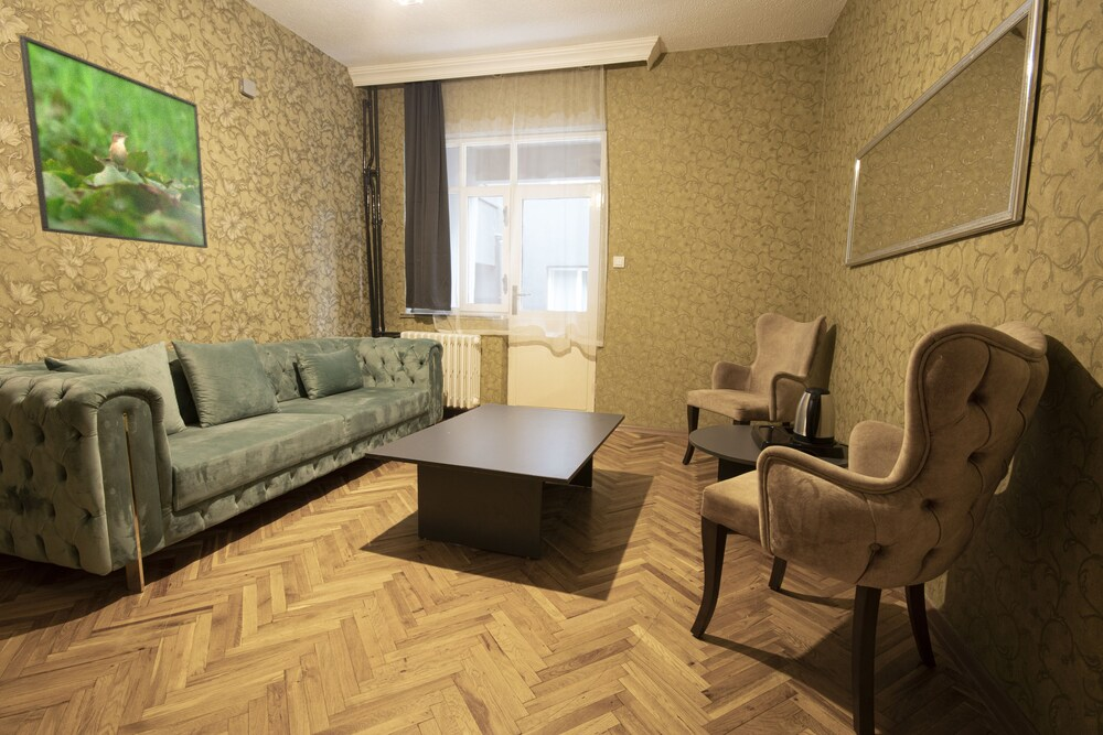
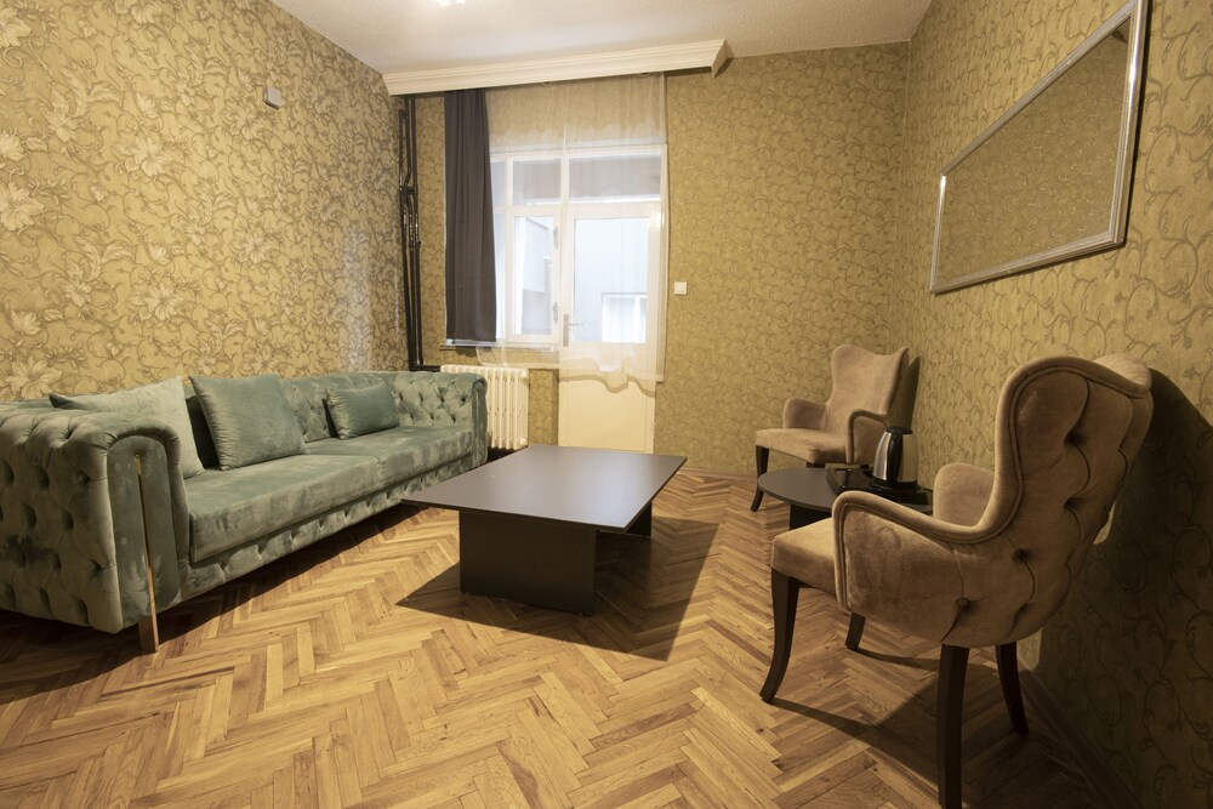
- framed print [18,34,208,249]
